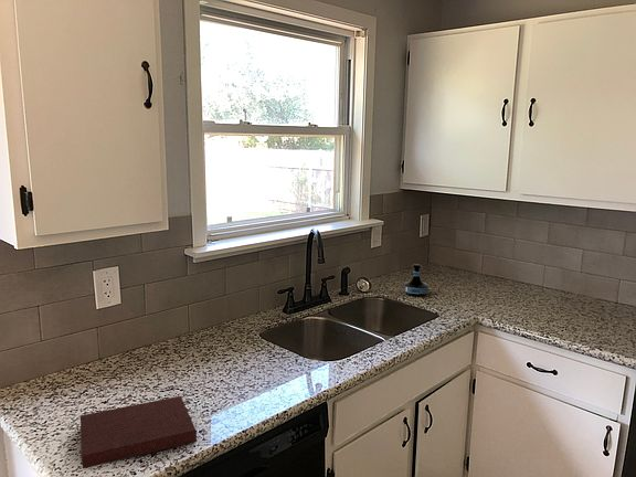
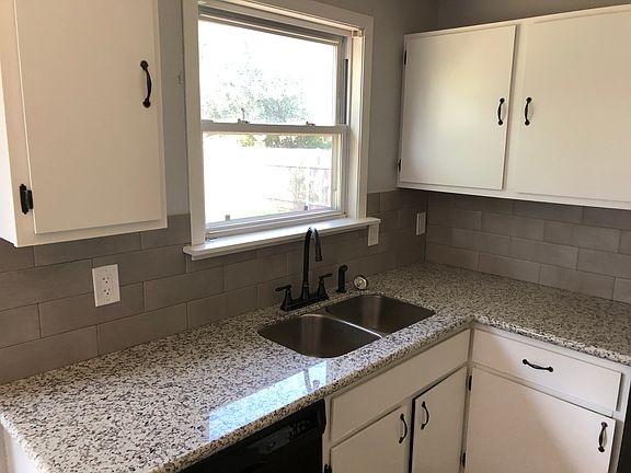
- tequila bottle [403,263,430,297]
- notebook [80,395,198,469]
